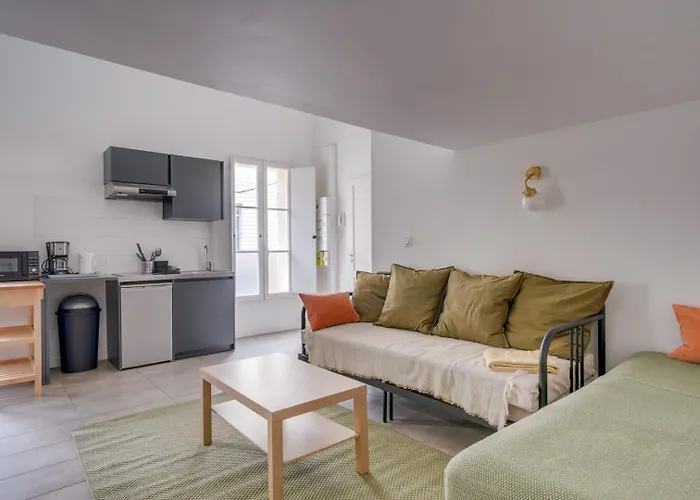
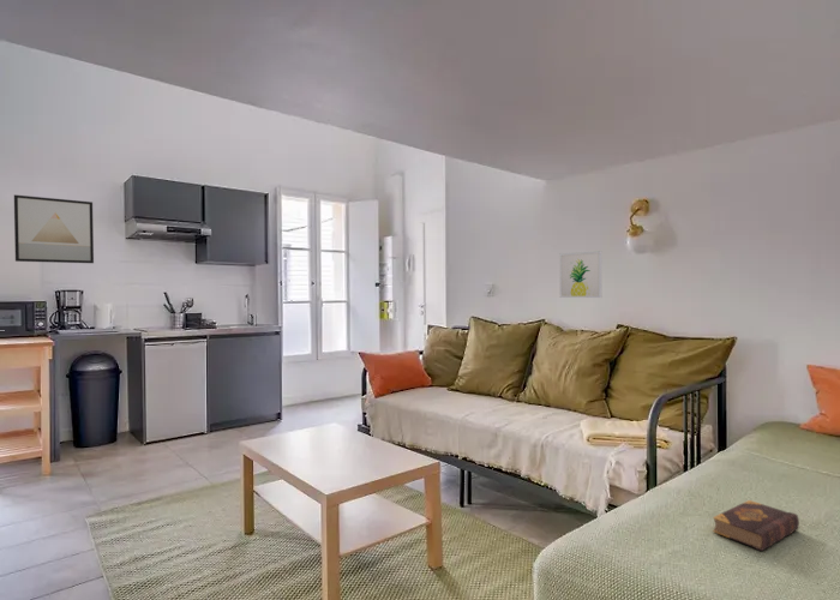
+ wall art [558,250,604,299]
+ book [712,499,800,552]
+ wall art [13,193,95,264]
